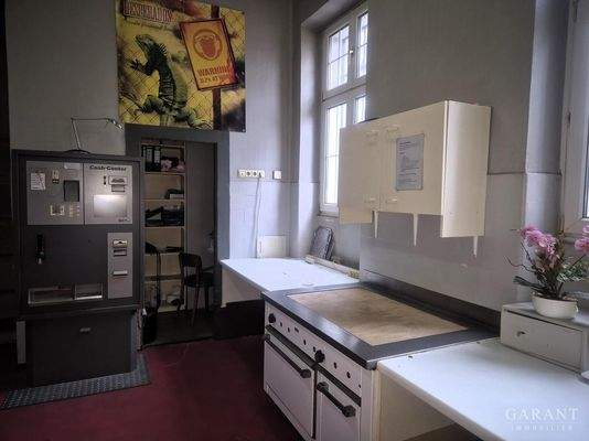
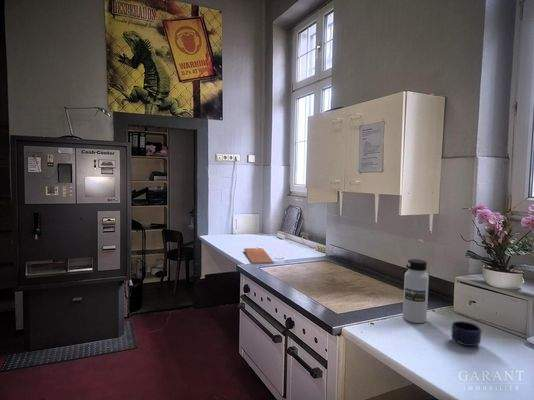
+ water bottle [402,258,430,324]
+ chopping board [243,247,275,265]
+ mug [451,320,483,347]
